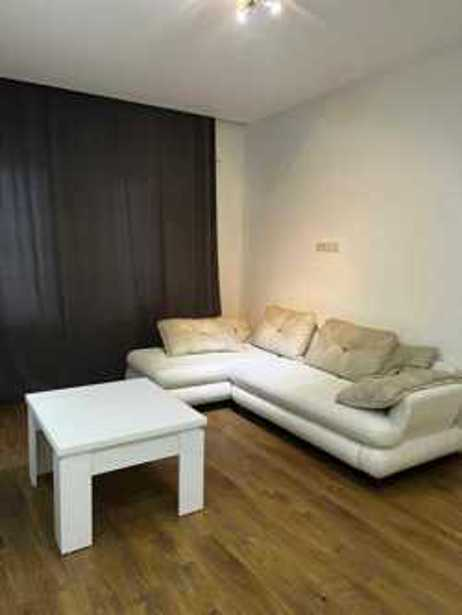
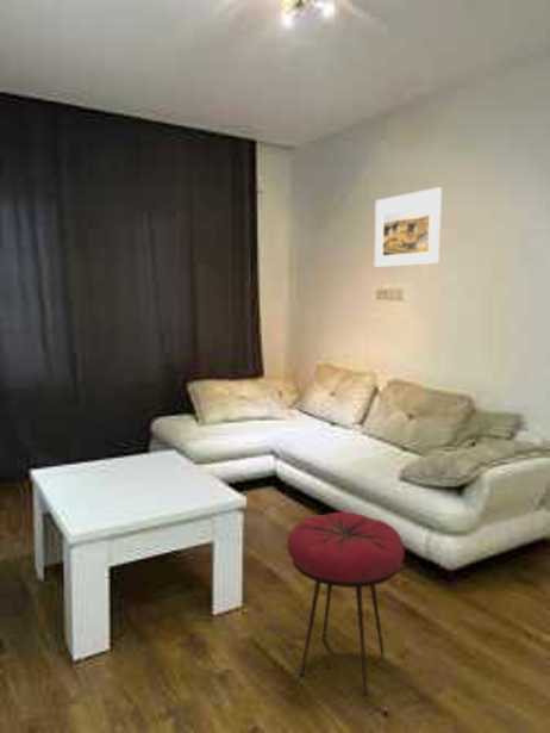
+ stool [286,511,406,696]
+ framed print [374,186,443,268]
